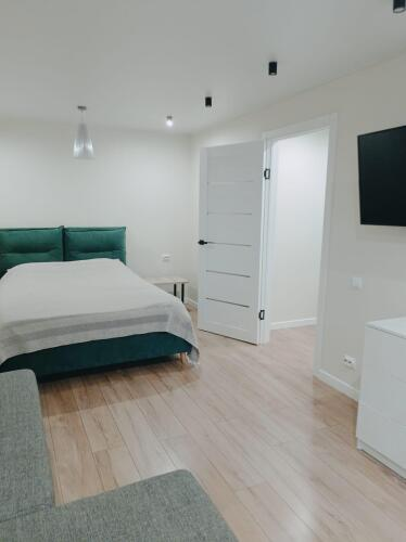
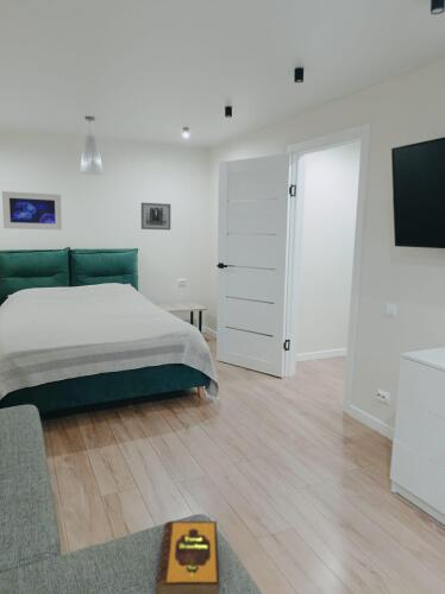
+ wall art [140,202,171,232]
+ hardback book [153,519,220,594]
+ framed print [1,190,63,230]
